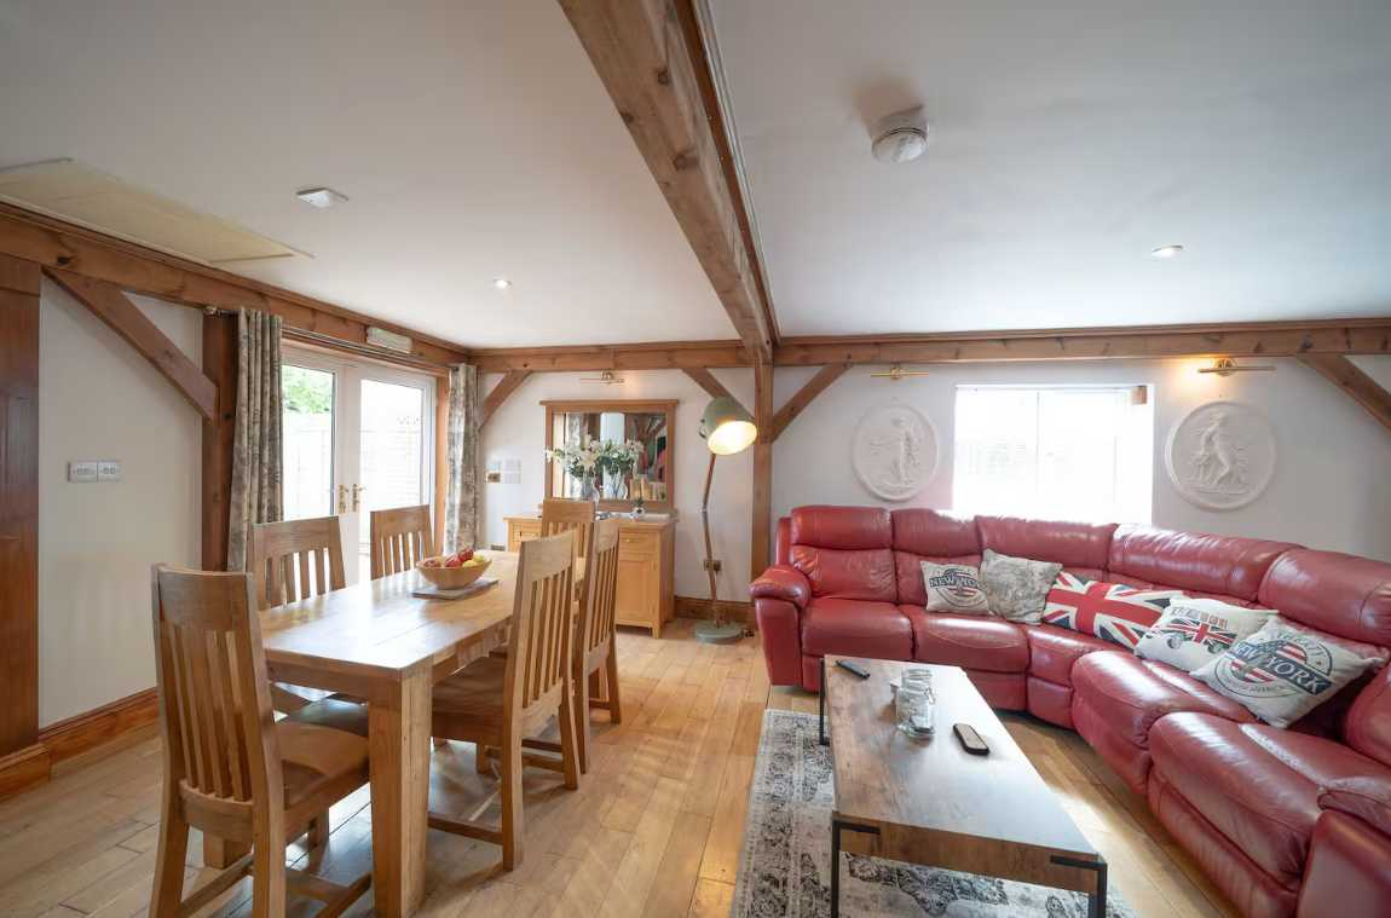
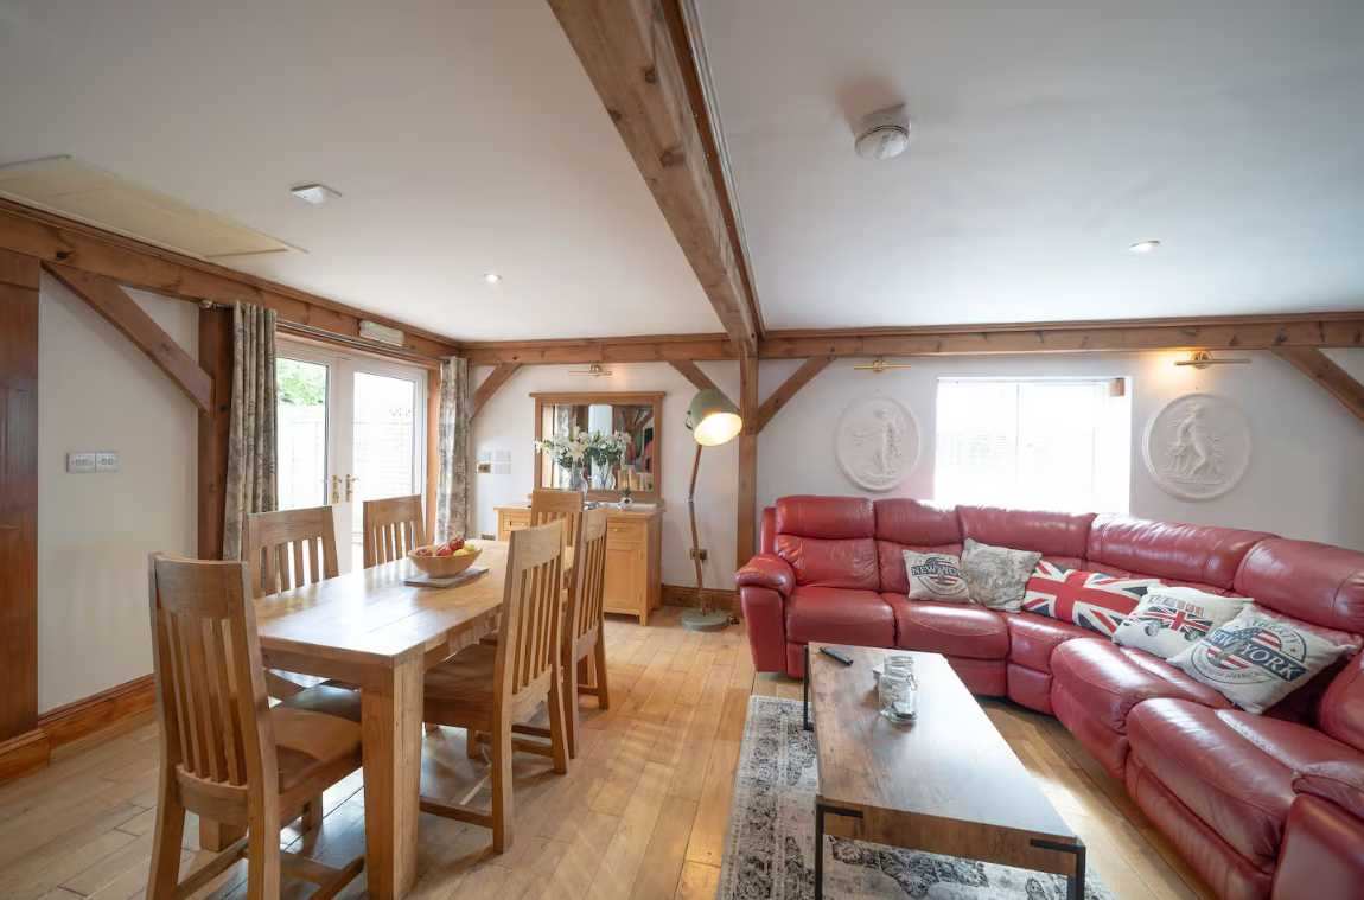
- remote control [952,722,991,756]
